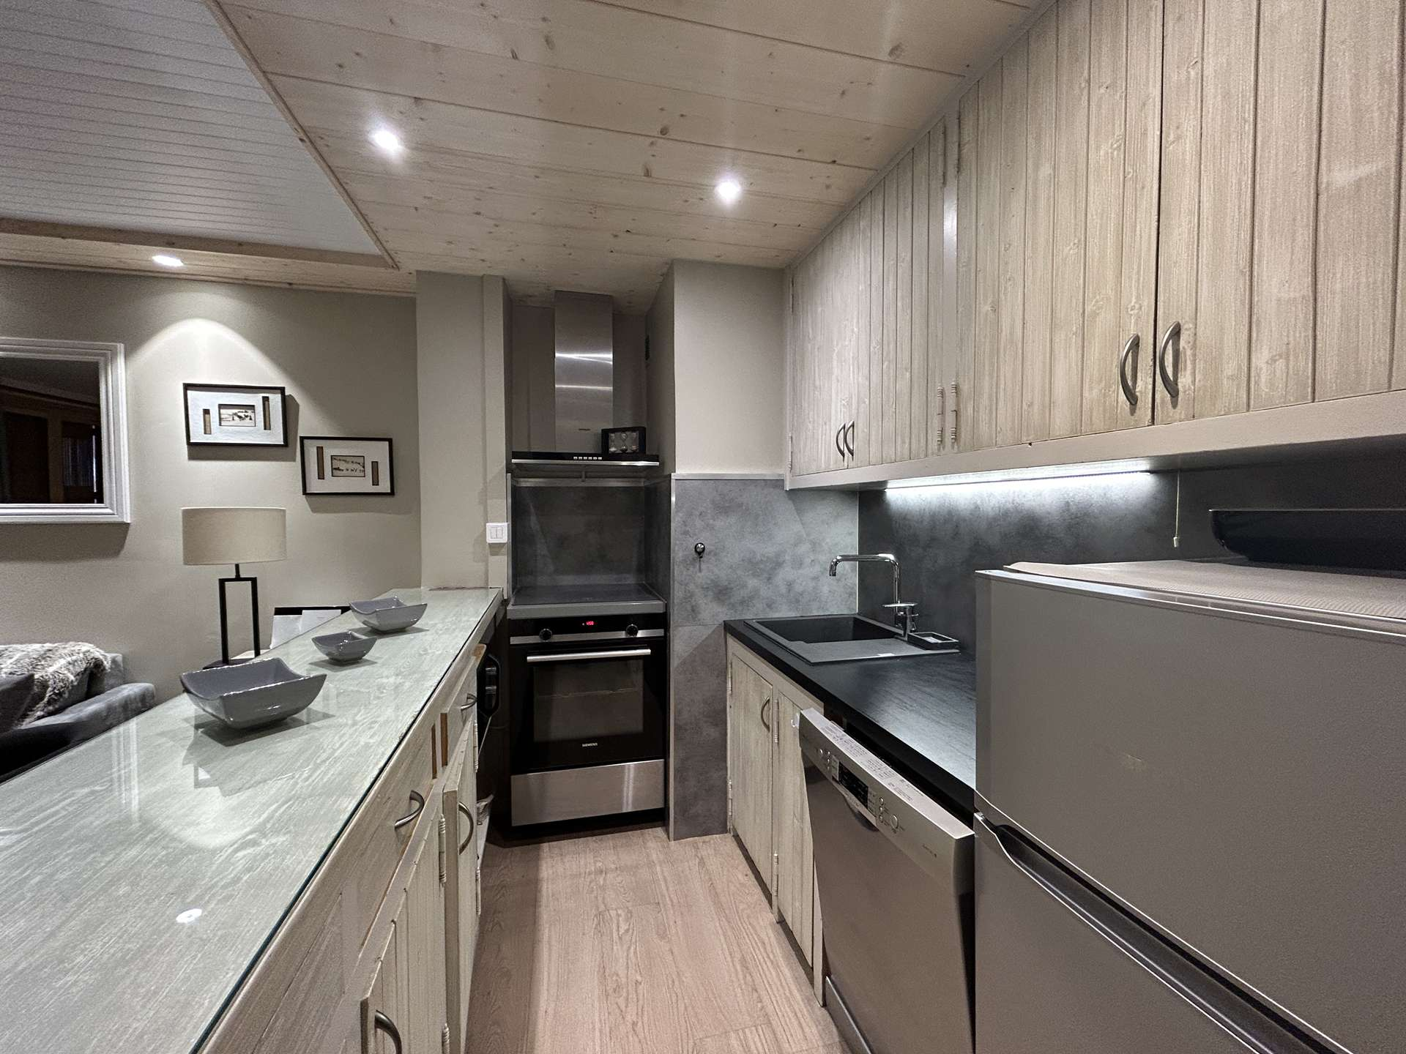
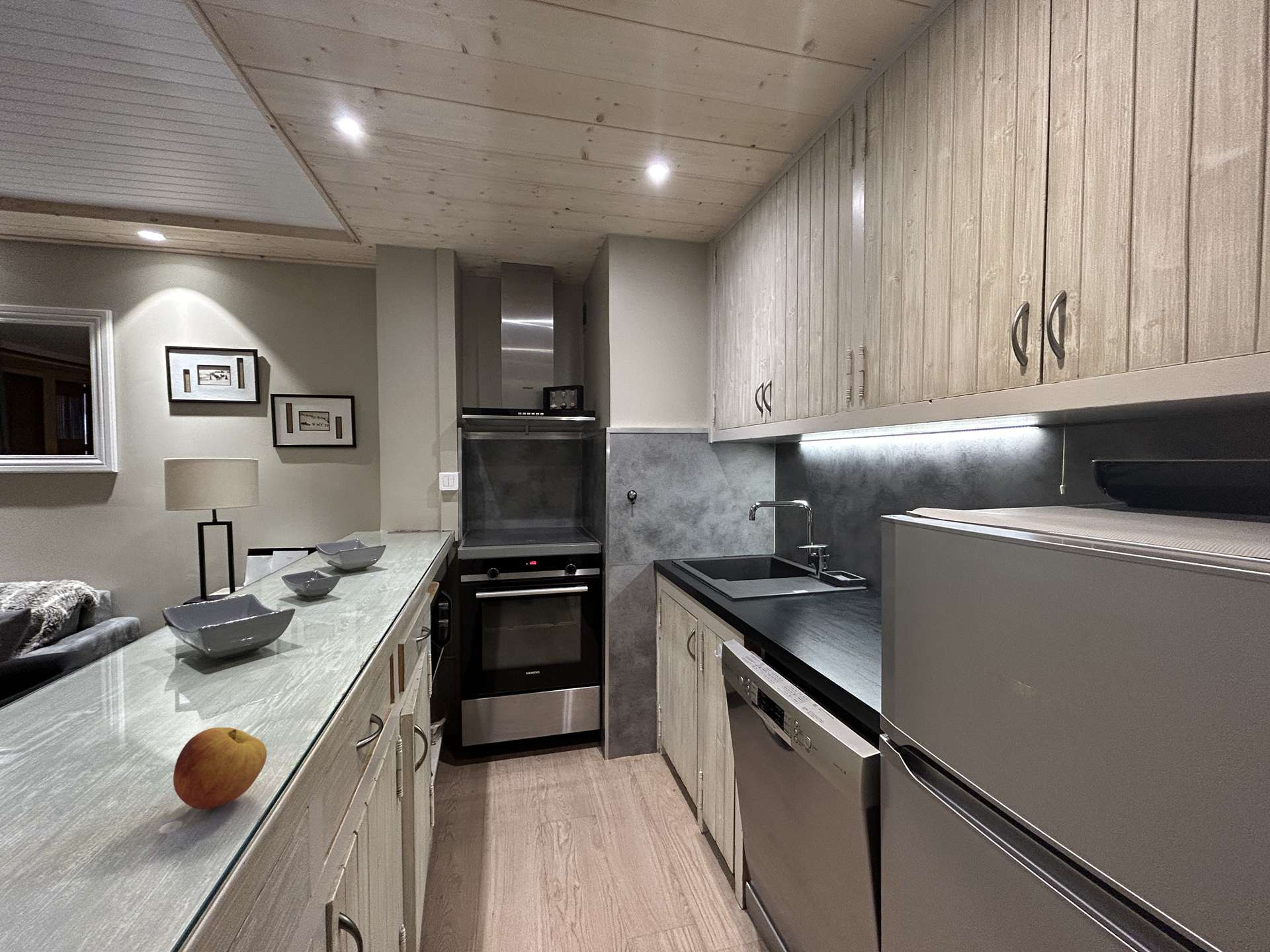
+ apple [173,727,267,811]
